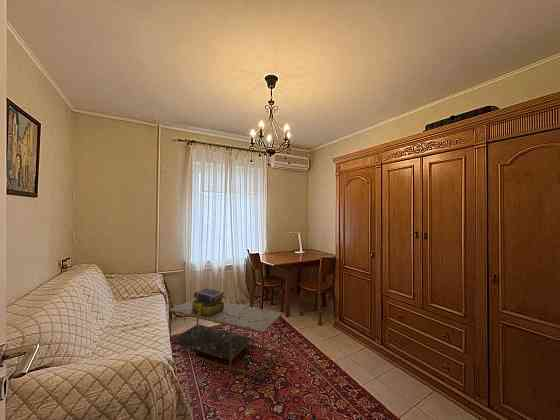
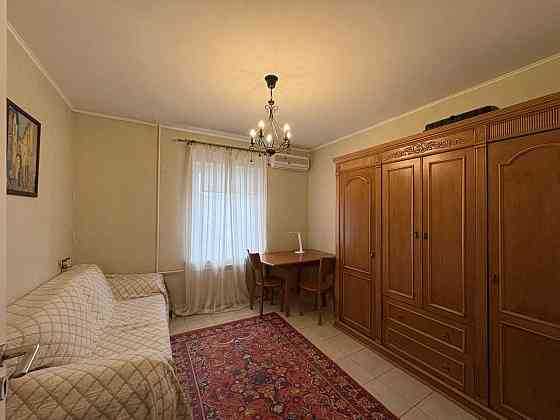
- coffee table [168,298,283,381]
- stack of books [191,286,226,318]
